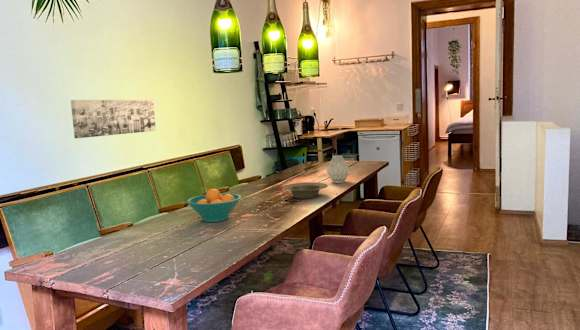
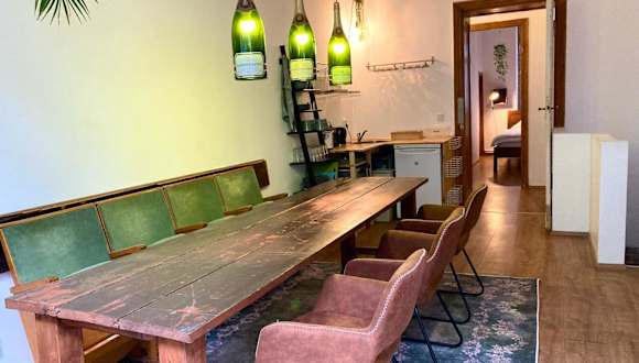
- bowl [281,181,329,200]
- fruit bowl [185,188,242,223]
- vase [325,154,351,184]
- wall art [70,98,157,139]
